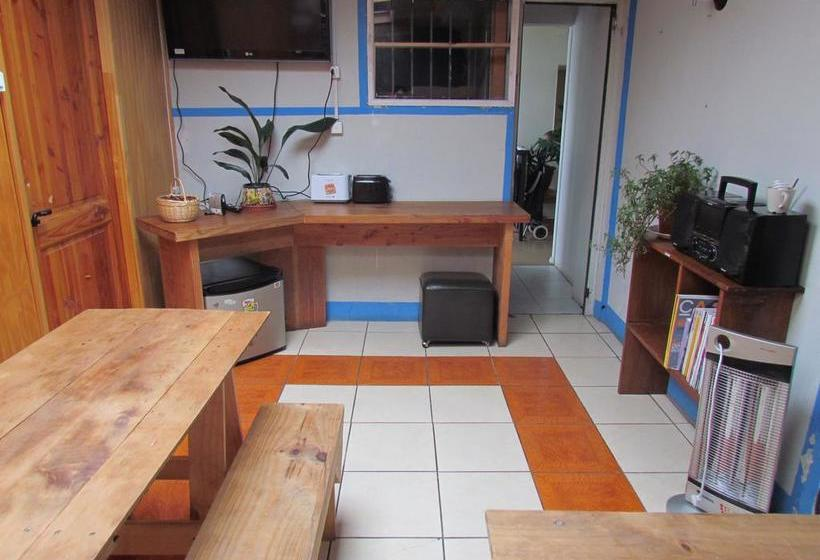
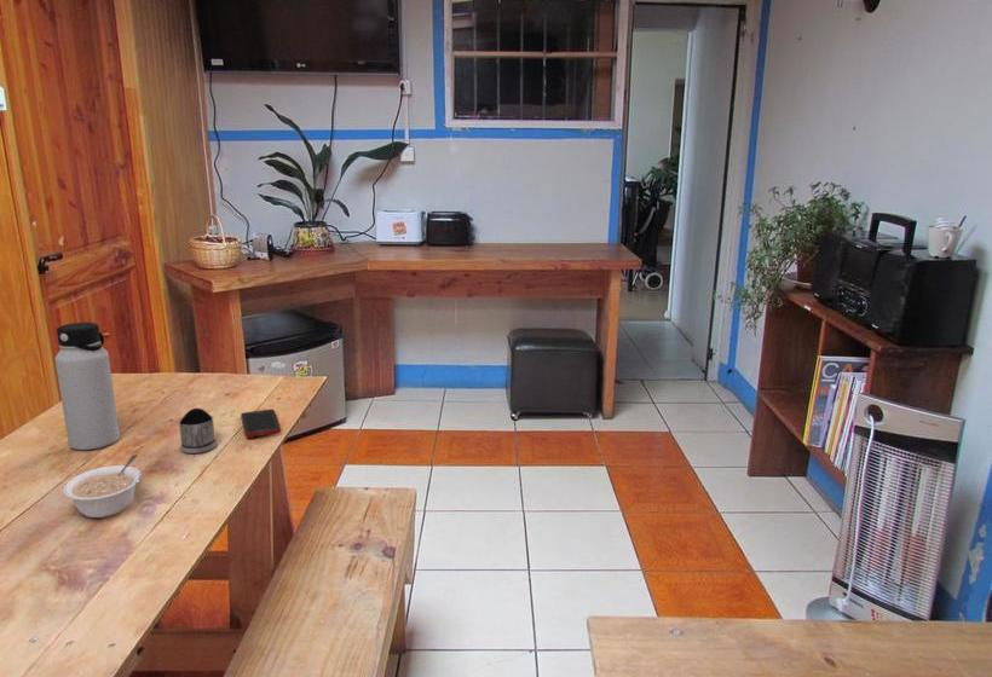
+ tea glass holder [178,406,219,455]
+ water bottle [54,322,121,451]
+ cell phone [240,409,282,439]
+ legume [63,453,143,519]
